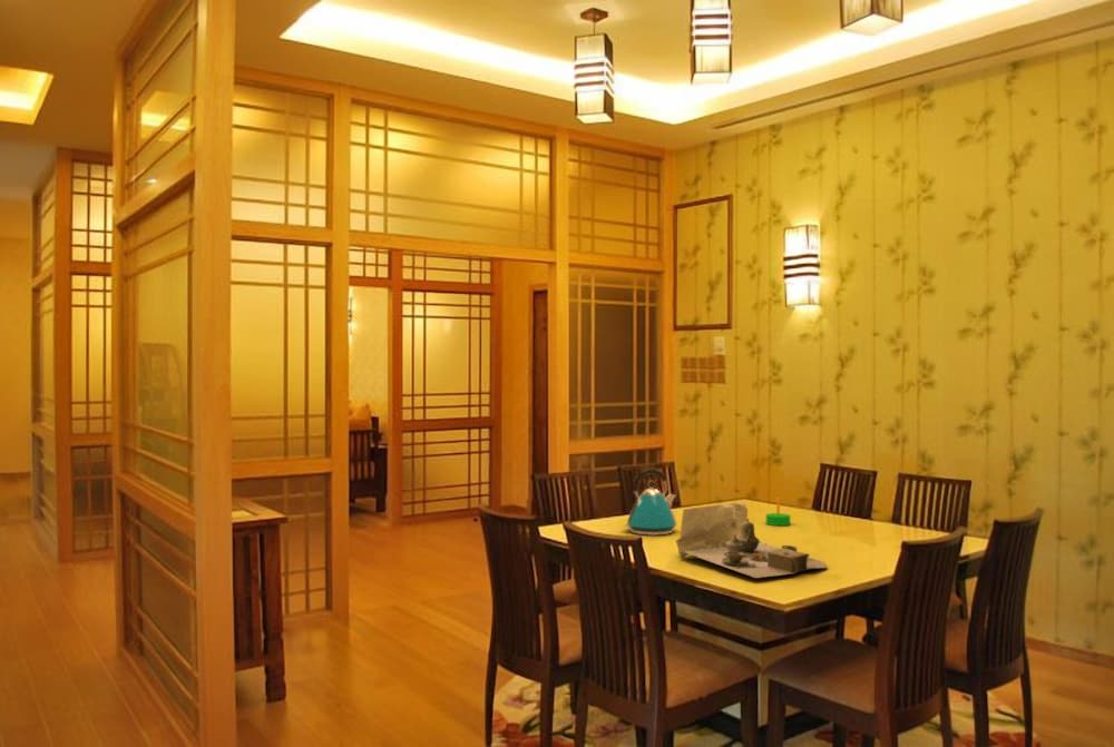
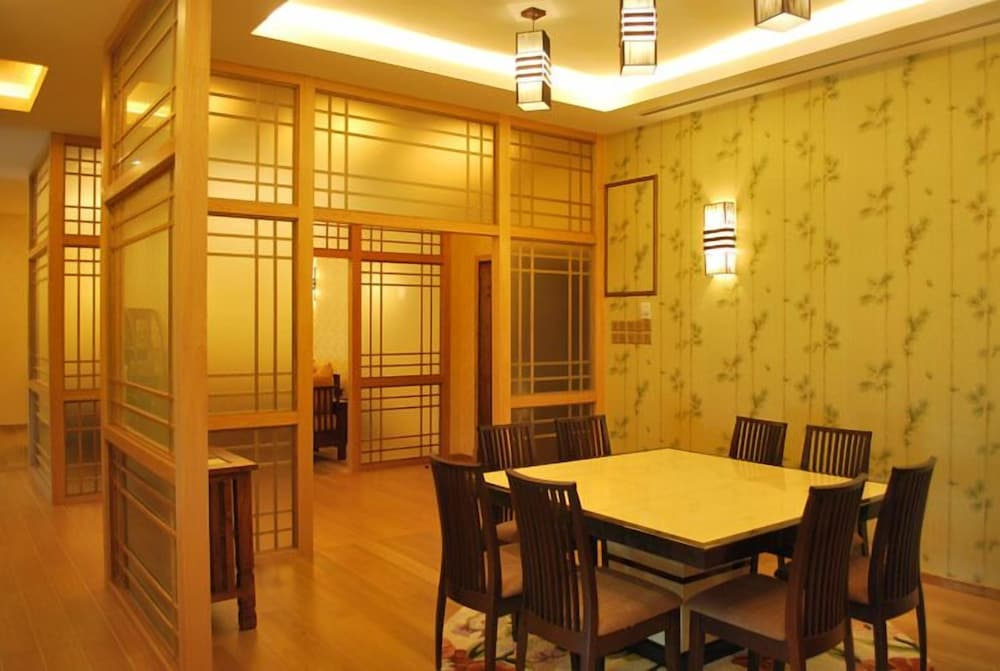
- tea set [675,501,829,579]
- candle [765,495,791,527]
- kettle [623,468,678,537]
